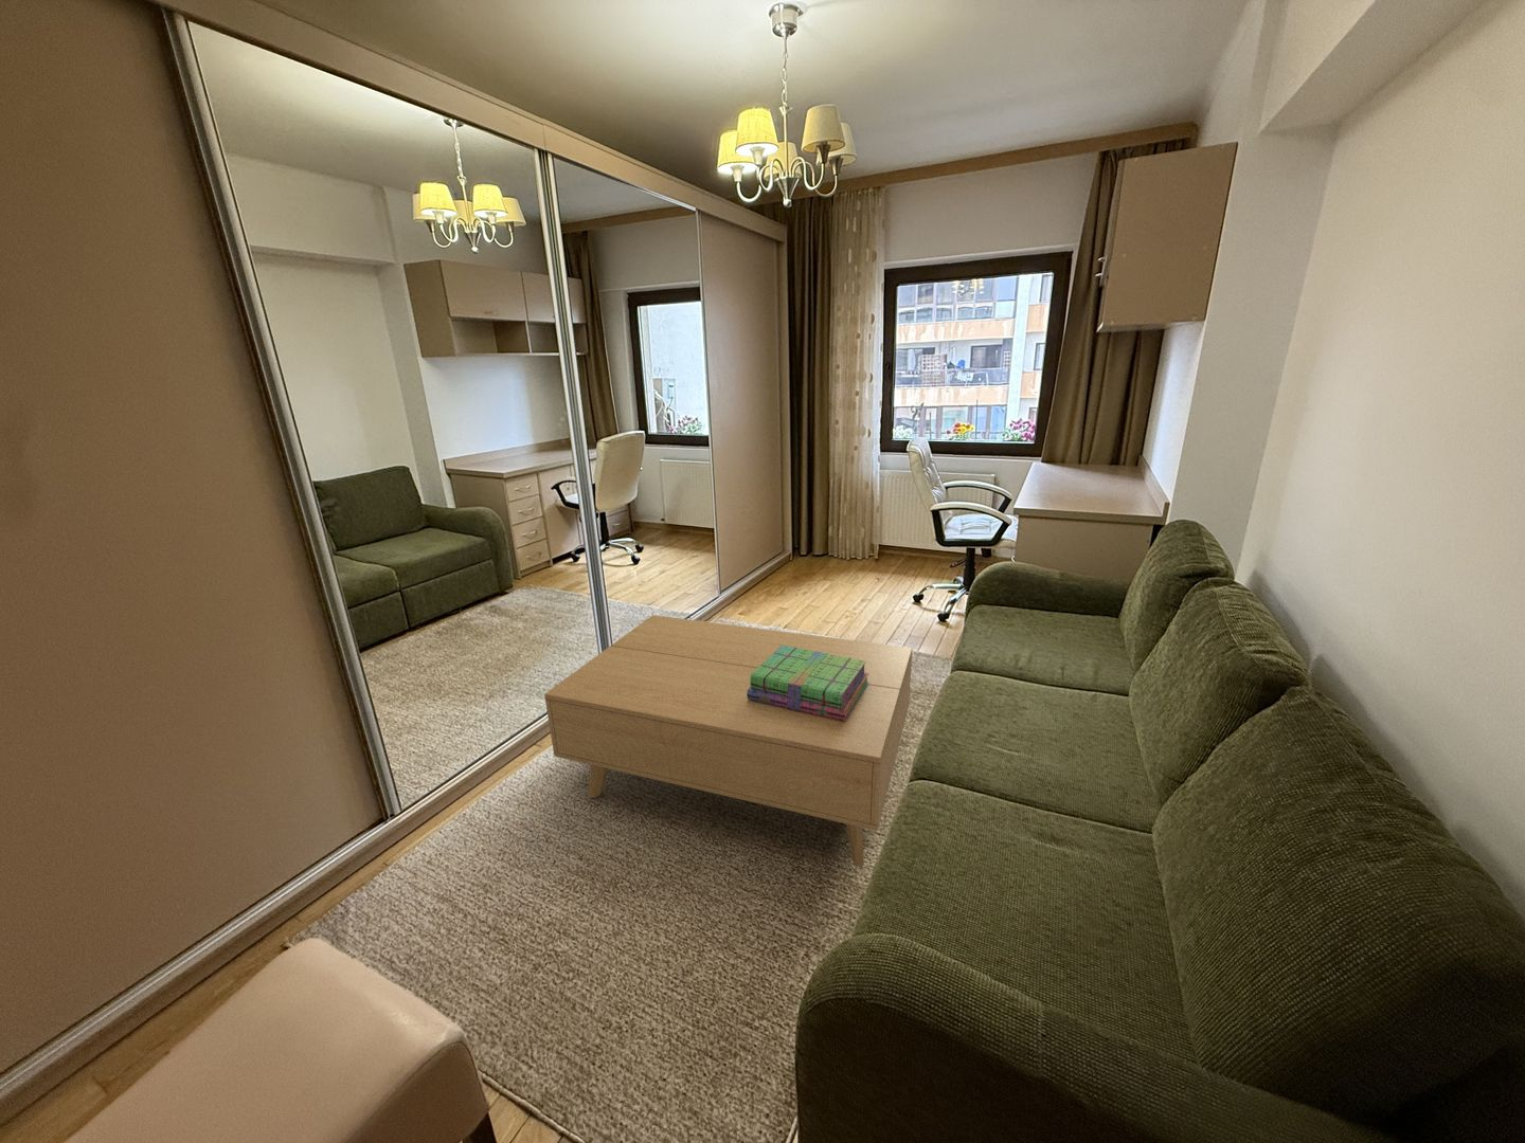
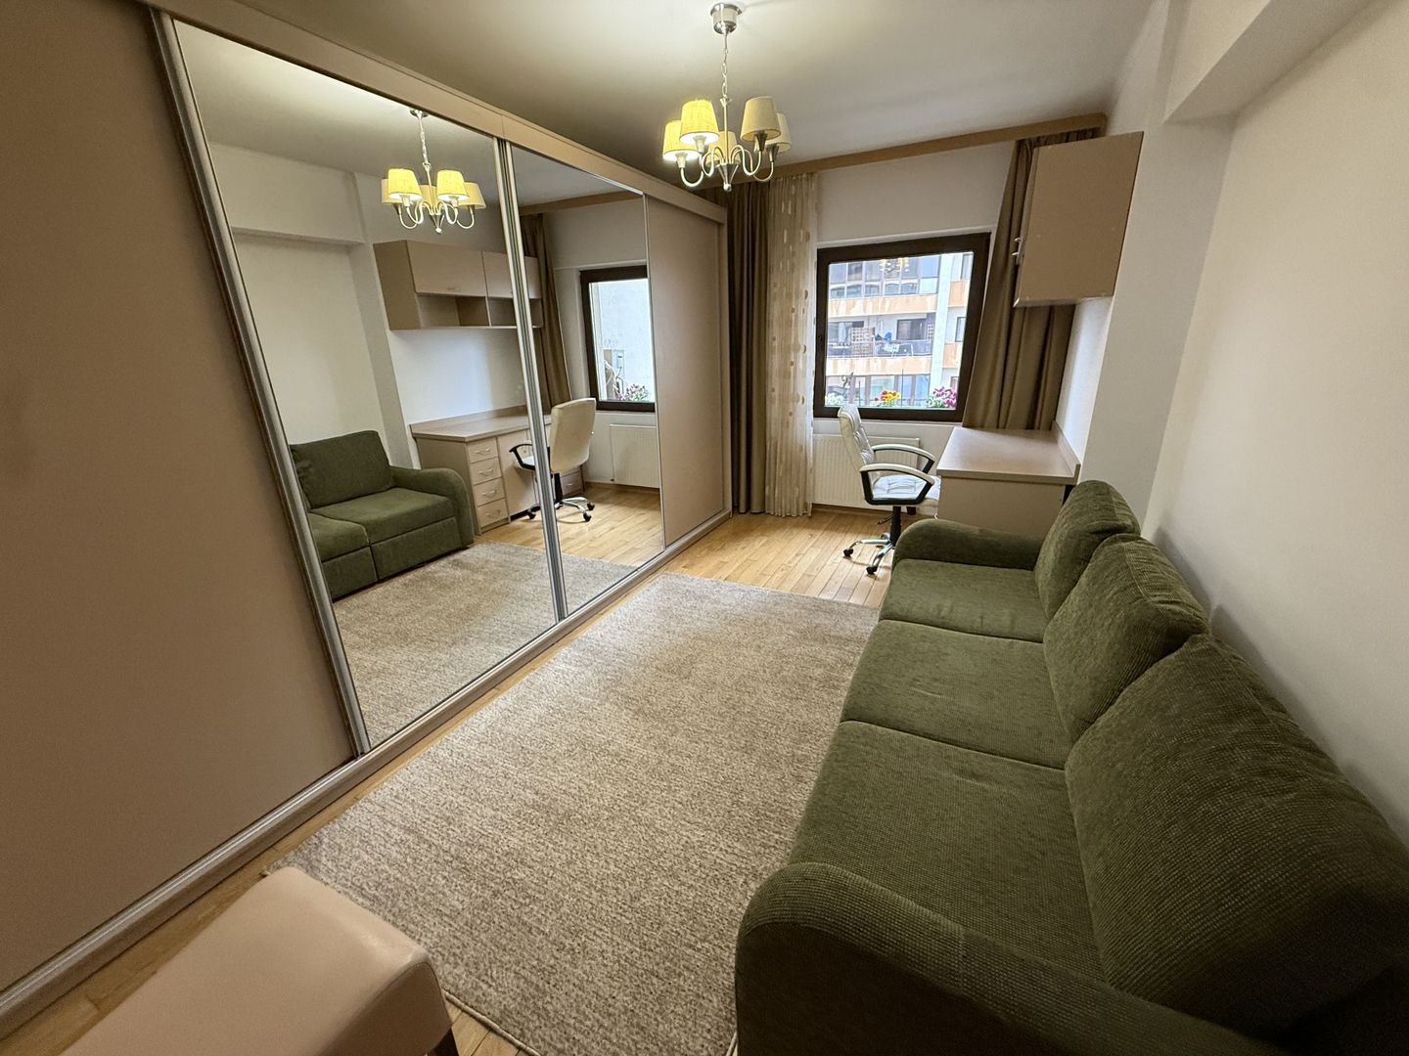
- coffee table [543,614,913,868]
- stack of books [747,645,869,722]
